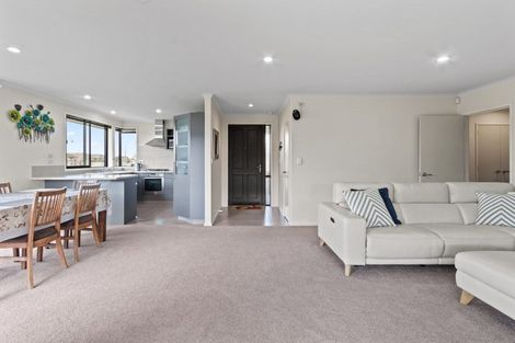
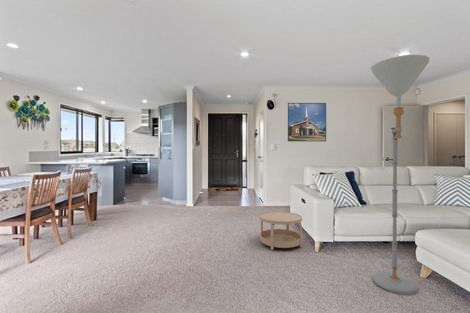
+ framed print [287,102,327,142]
+ floor lamp [370,54,430,295]
+ side table [259,210,303,251]
